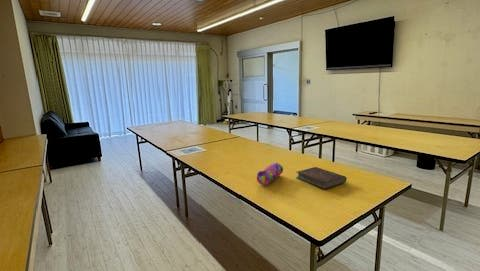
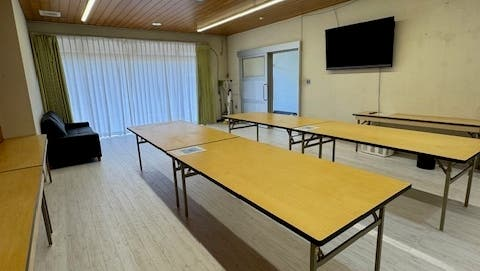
- book [295,166,348,190]
- pencil case [256,162,284,186]
